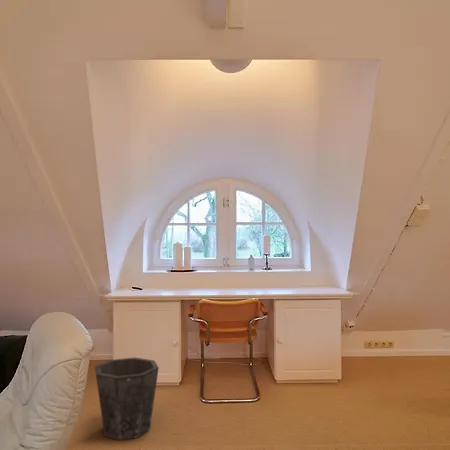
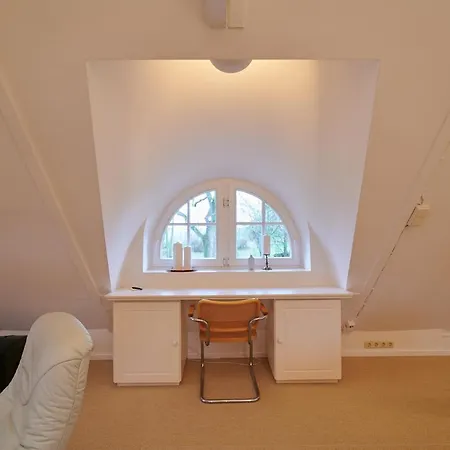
- waste bin [94,356,160,441]
